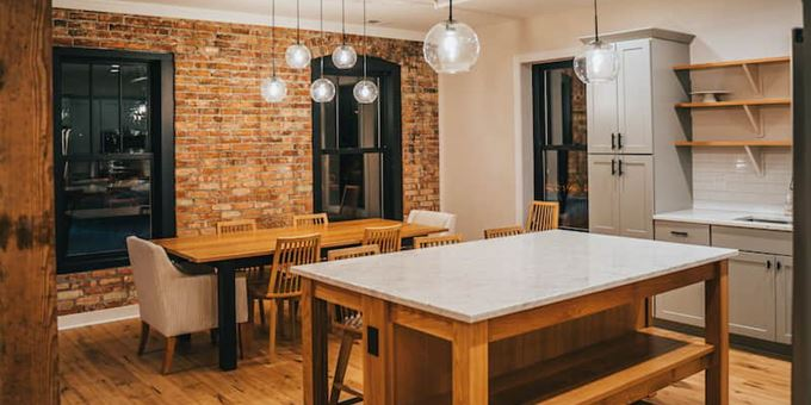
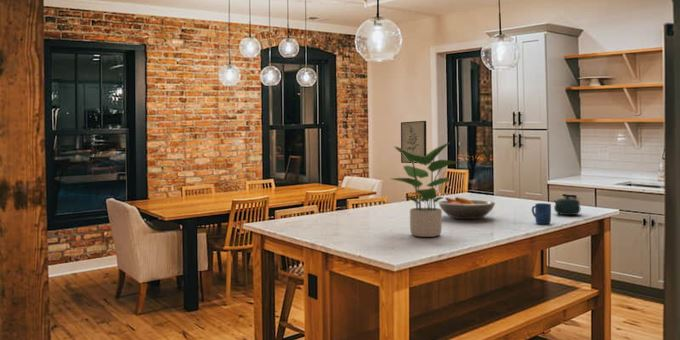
+ fruit bowl [438,196,496,220]
+ wall art [400,120,427,164]
+ teapot [552,194,581,216]
+ potted plant [390,141,464,238]
+ mug [531,202,552,225]
